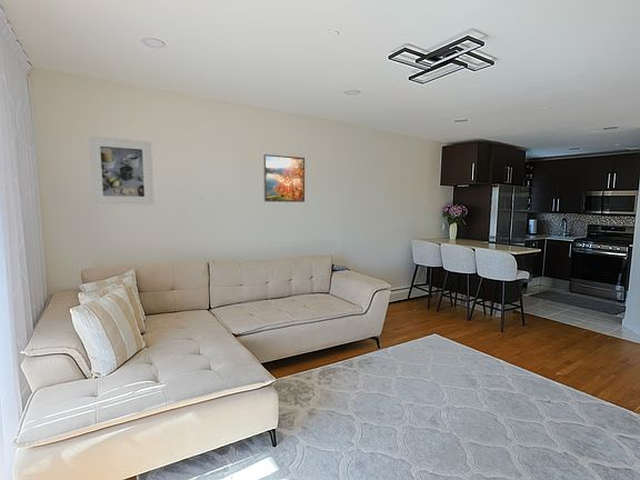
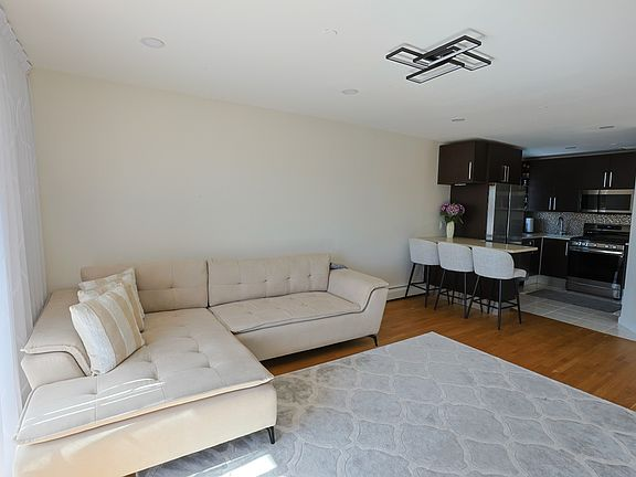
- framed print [262,153,306,203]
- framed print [88,134,154,206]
